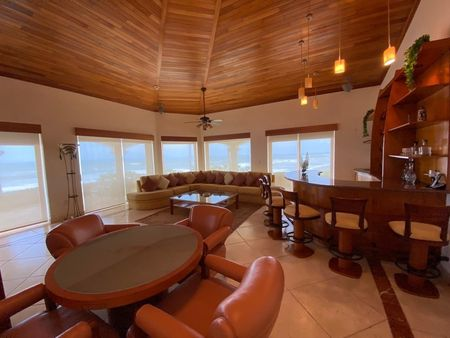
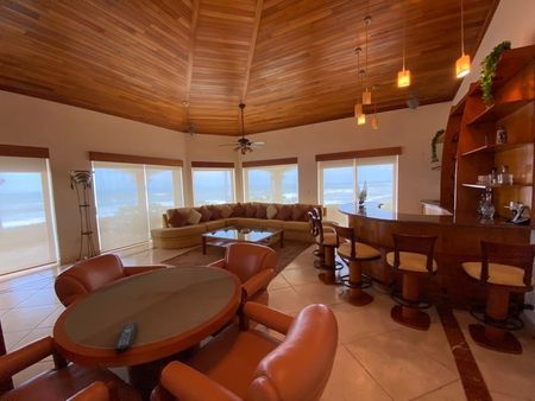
+ remote control [114,322,139,352]
